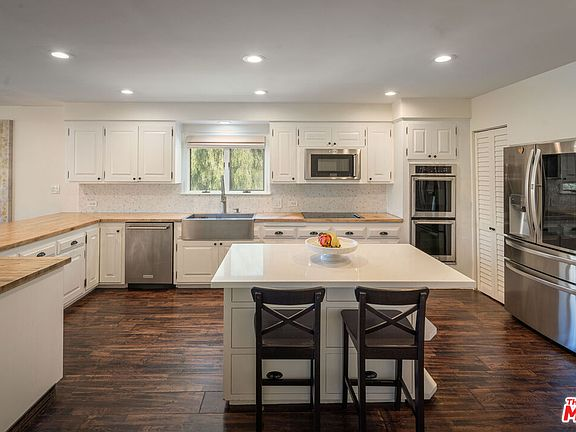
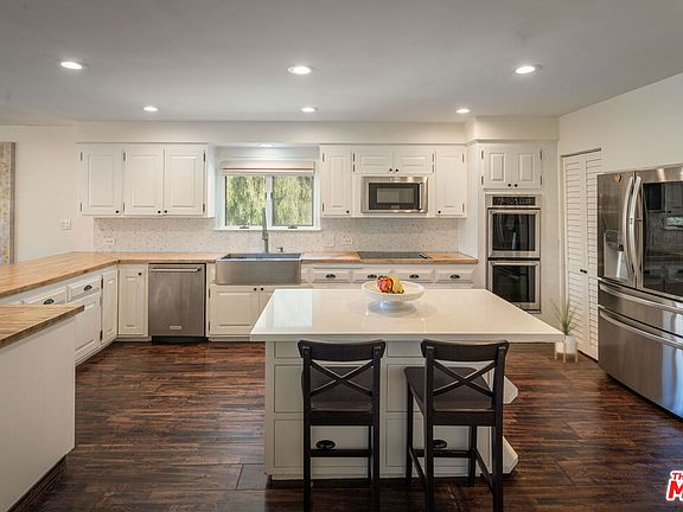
+ house plant [549,295,585,364]
